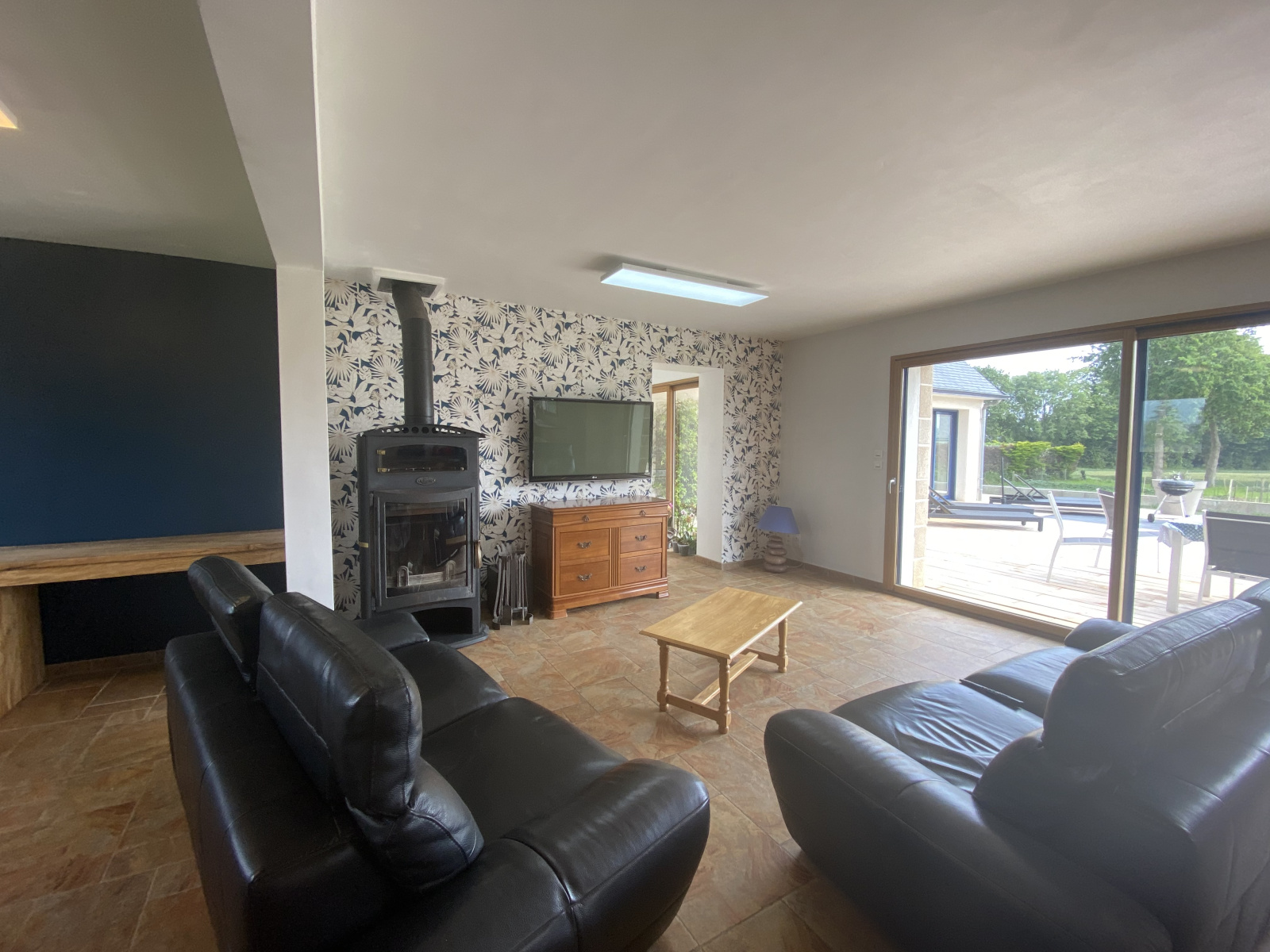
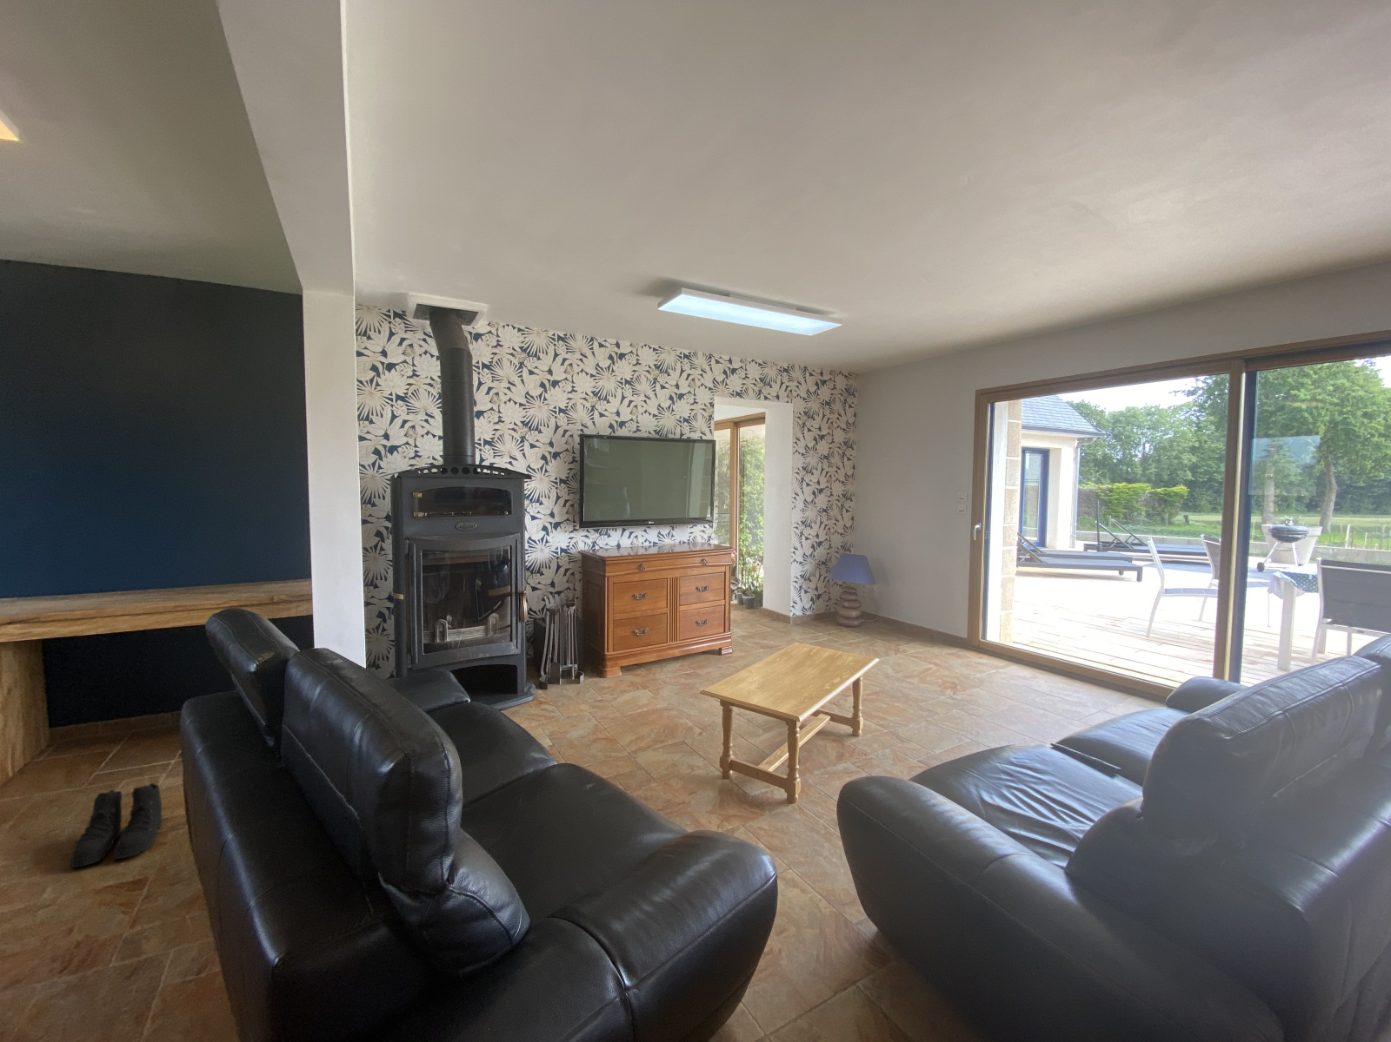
+ boots [70,783,162,868]
